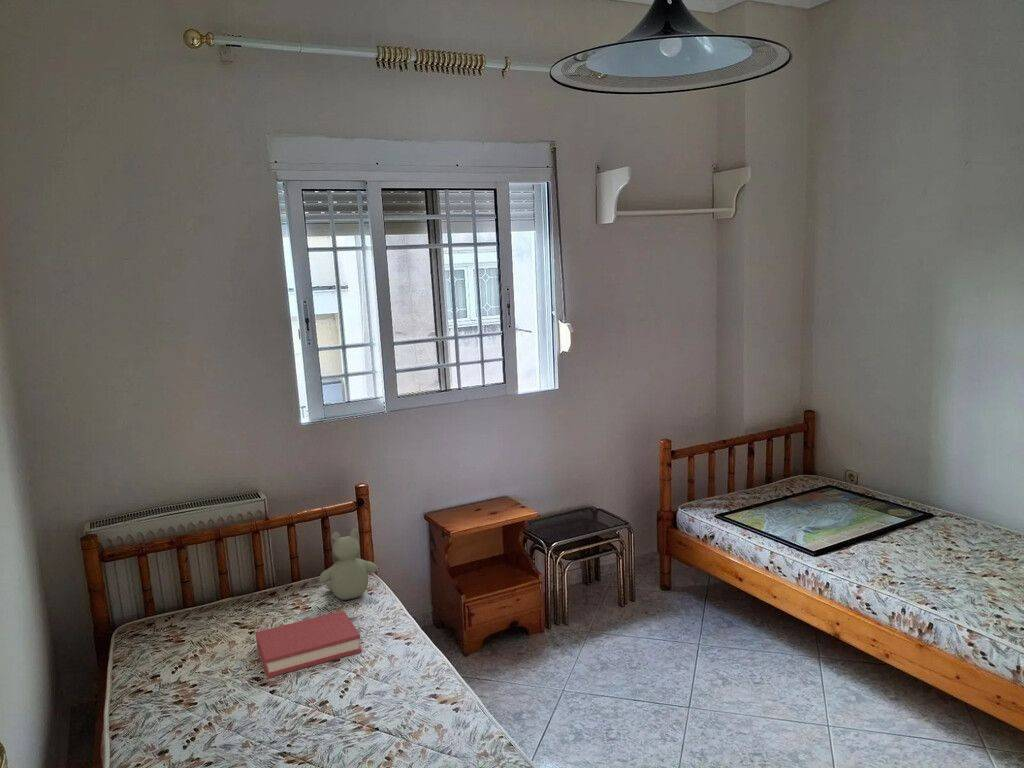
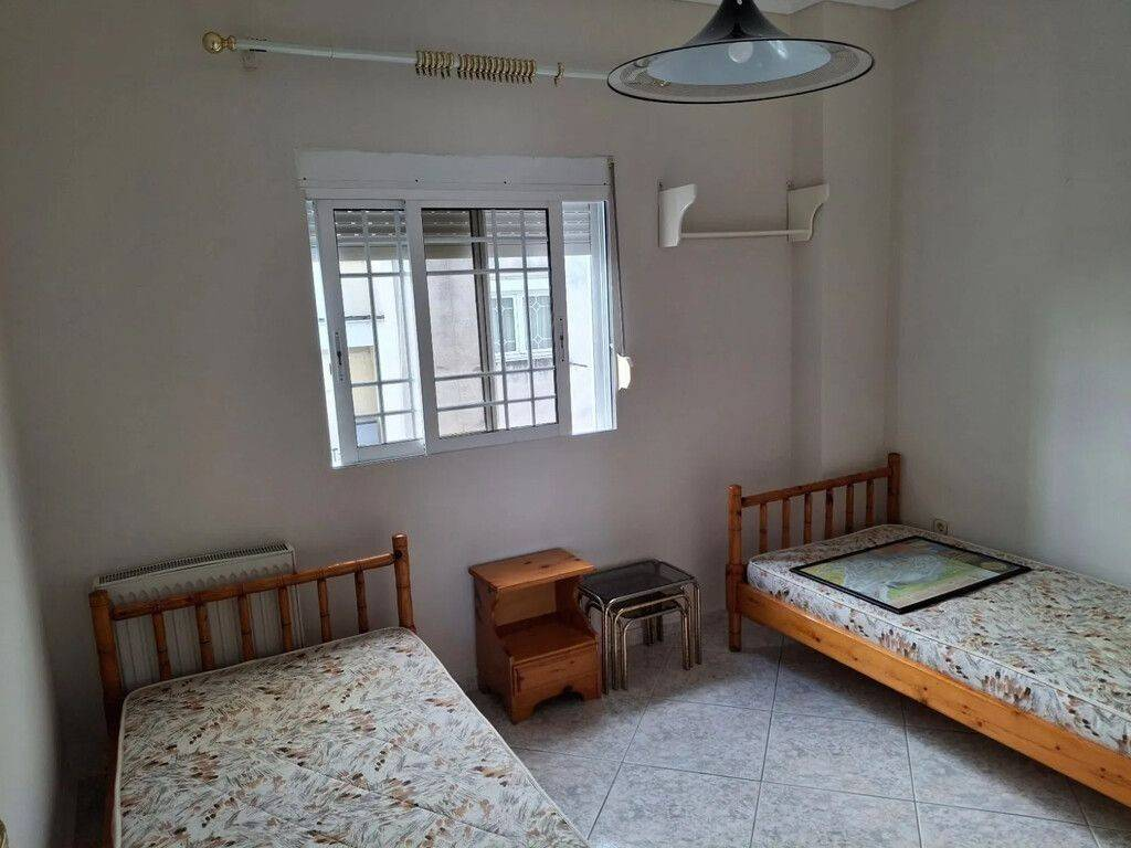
- stuffed bear [318,528,379,601]
- hardback book [255,610,363,679]
